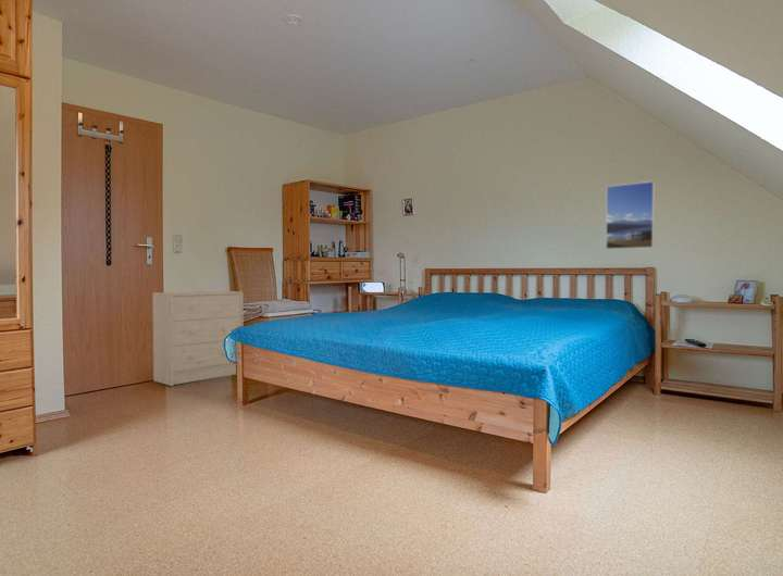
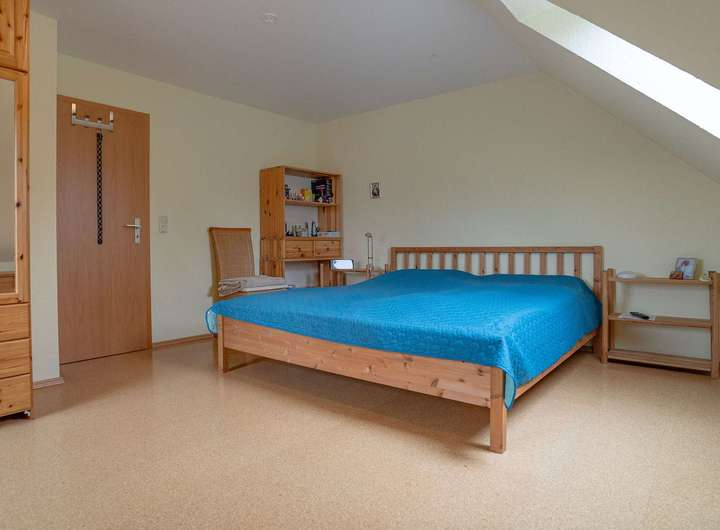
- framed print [605,180,656,250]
- dresser [151,290,245,387]
